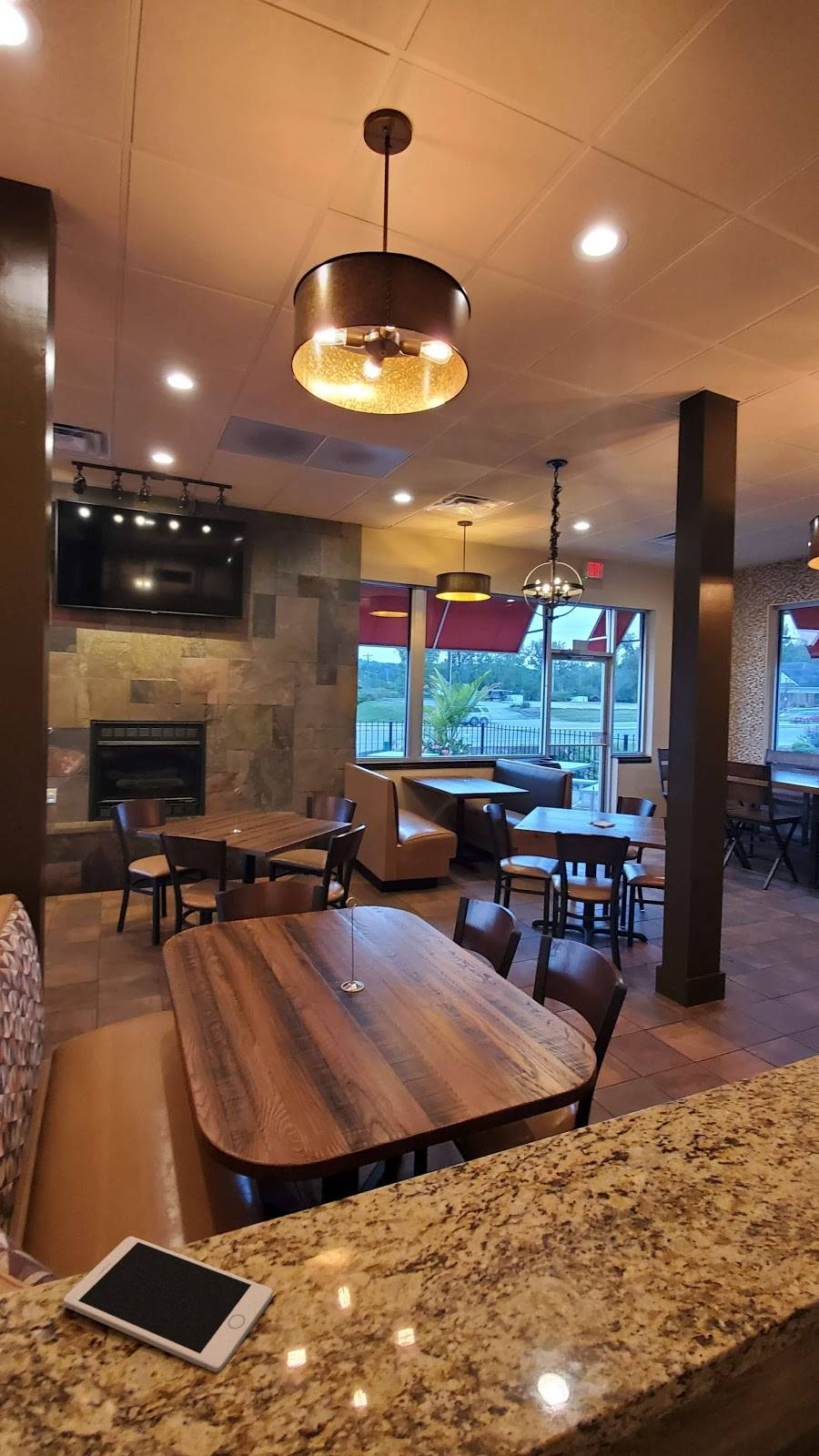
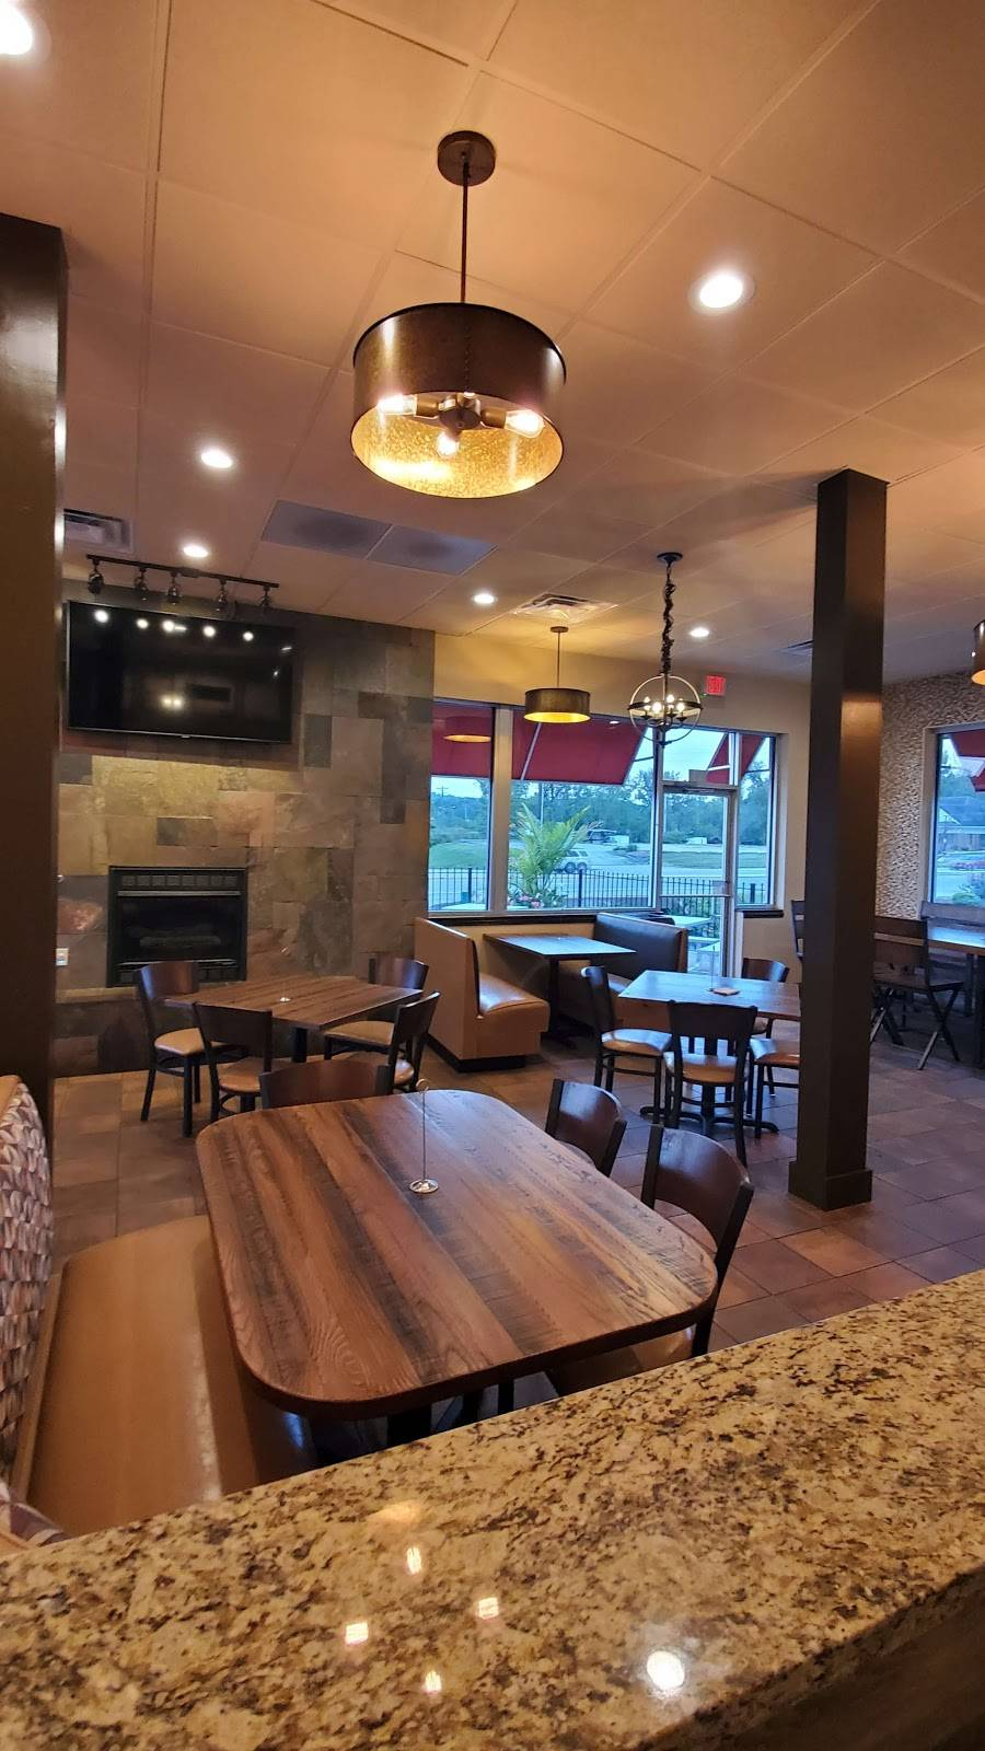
- cell phone [63,1236,273,1373]
